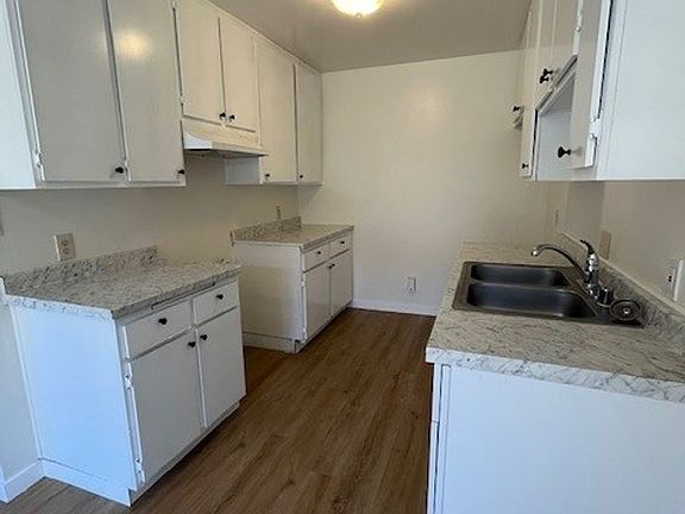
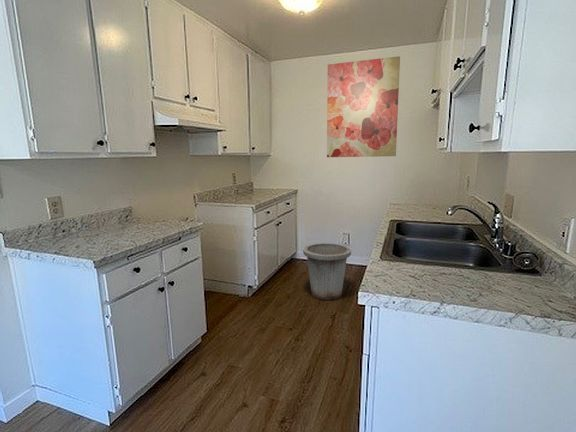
+ trash can [302,242,352,301]
+ wall art [326,55,401,158]
